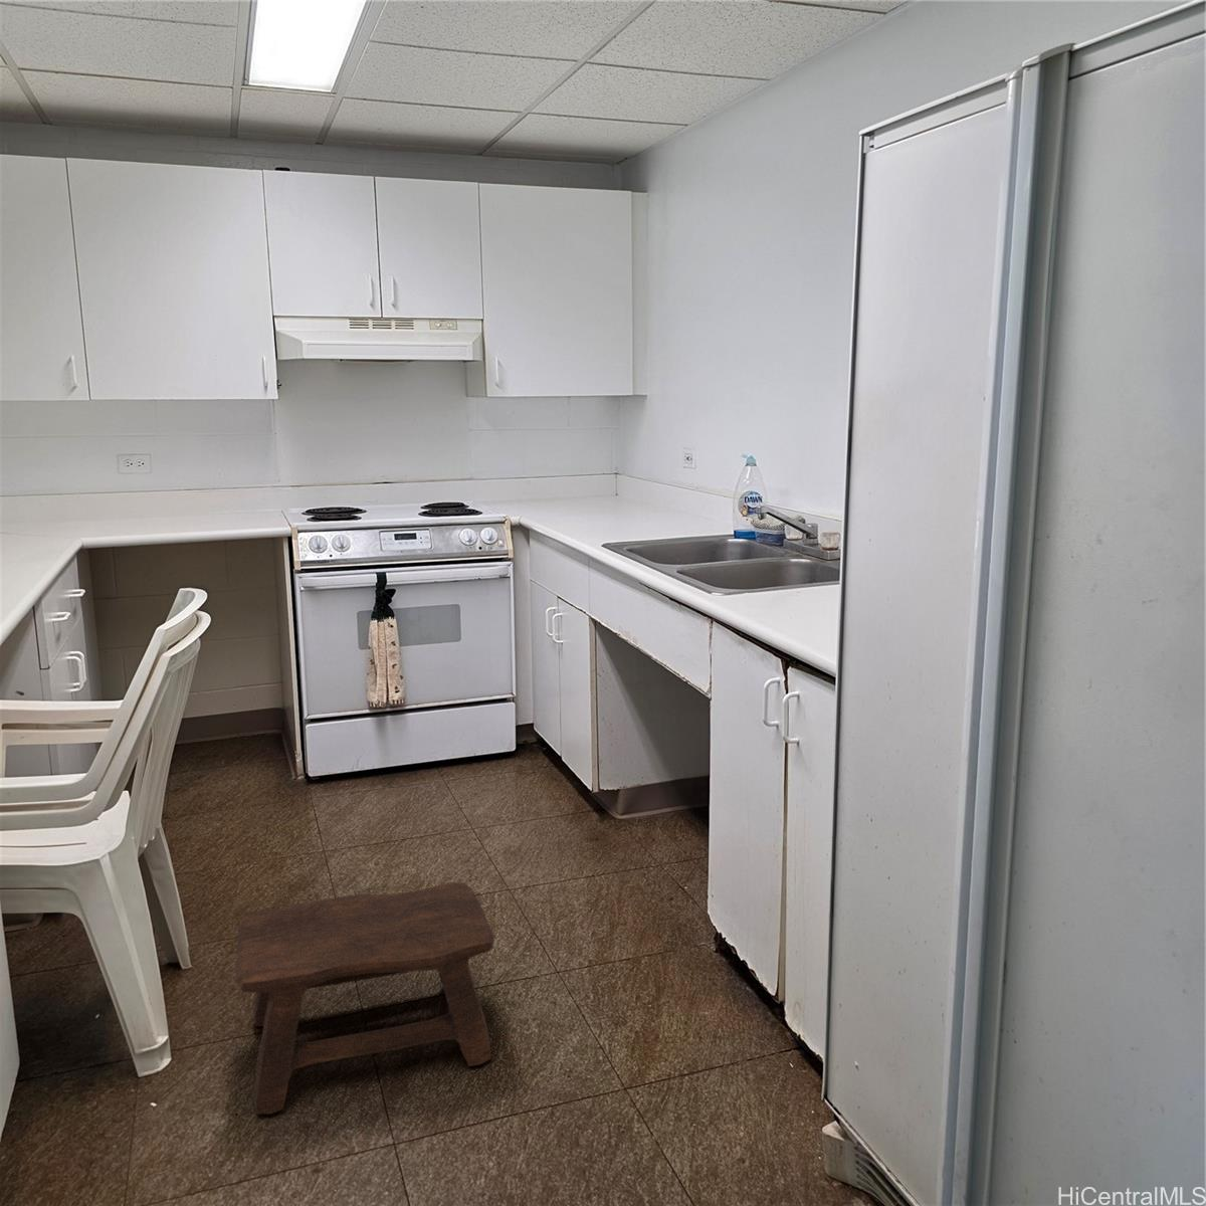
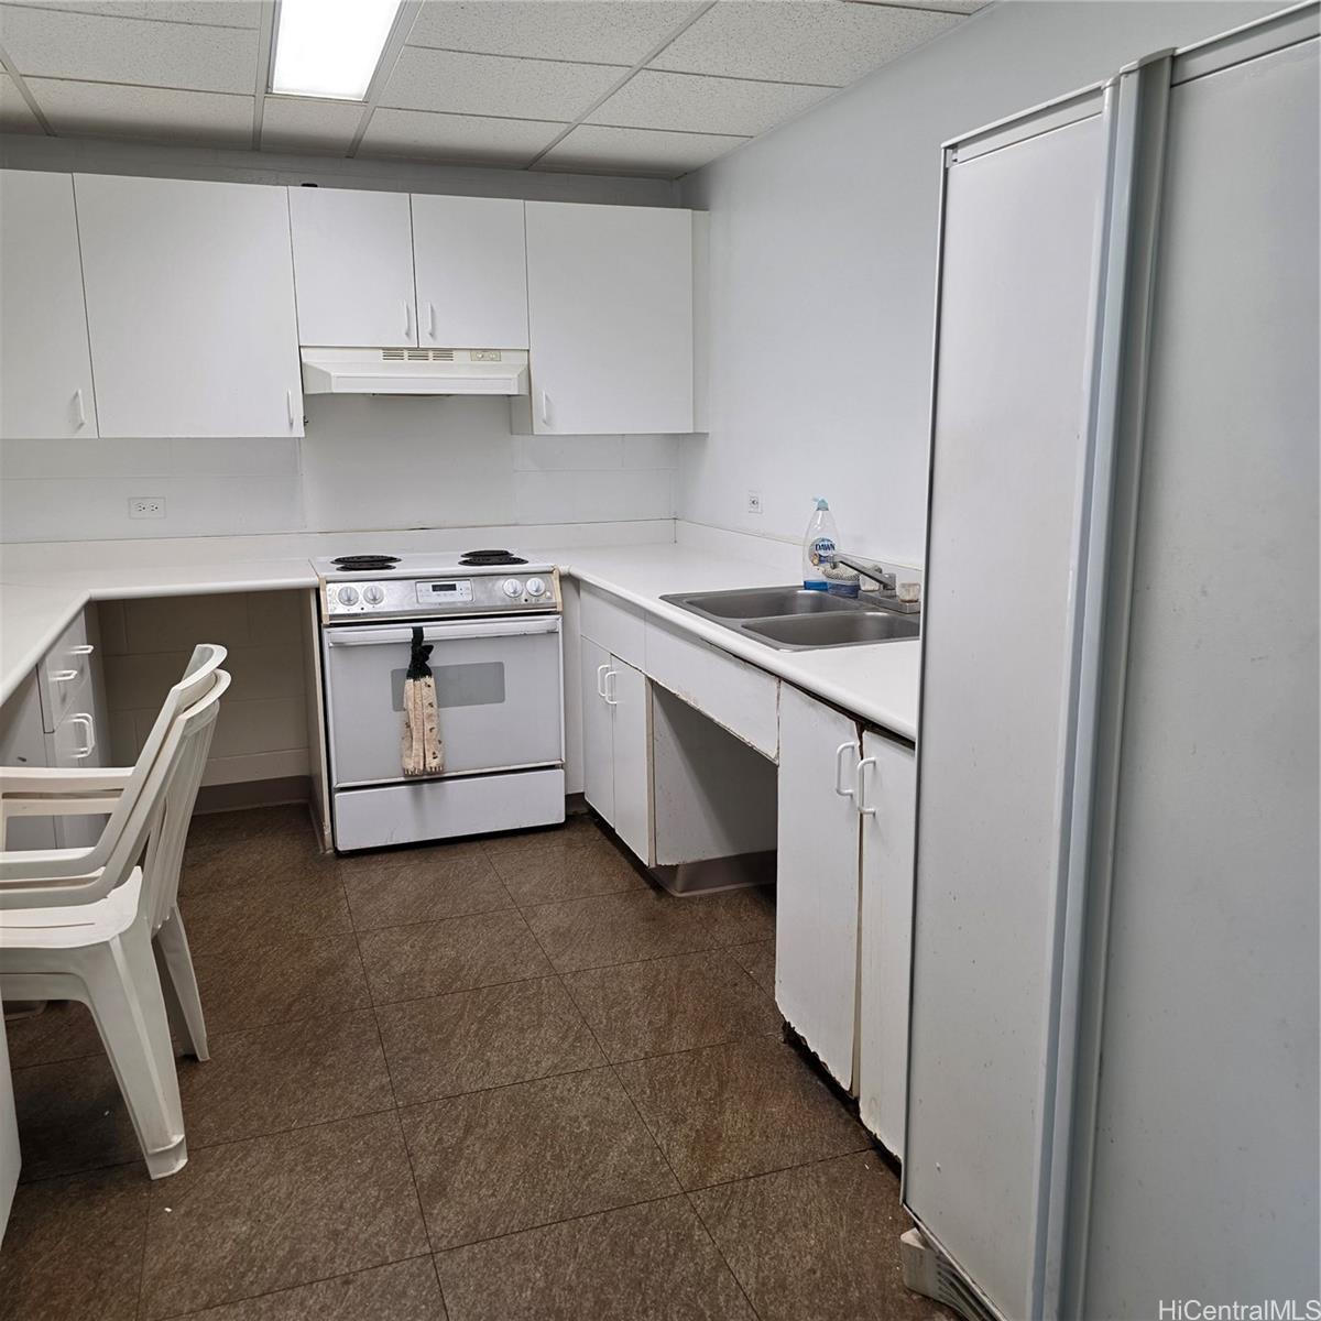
- stool [234,881,496,1114]
